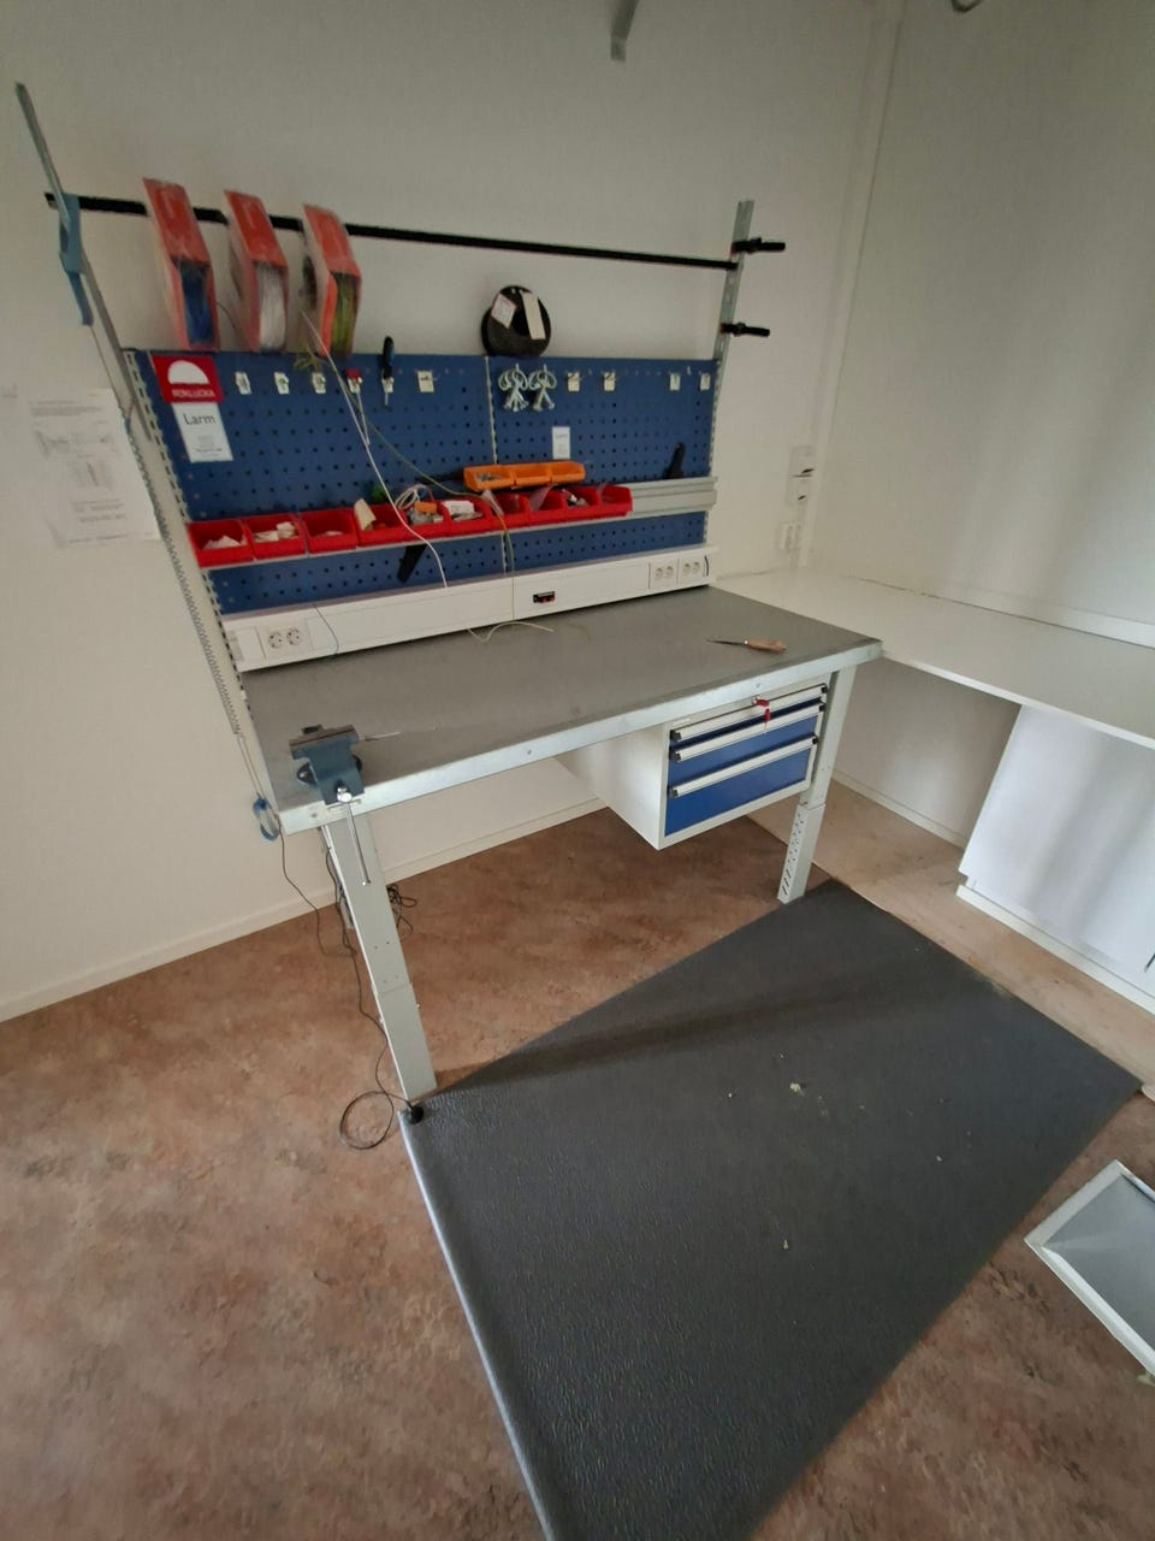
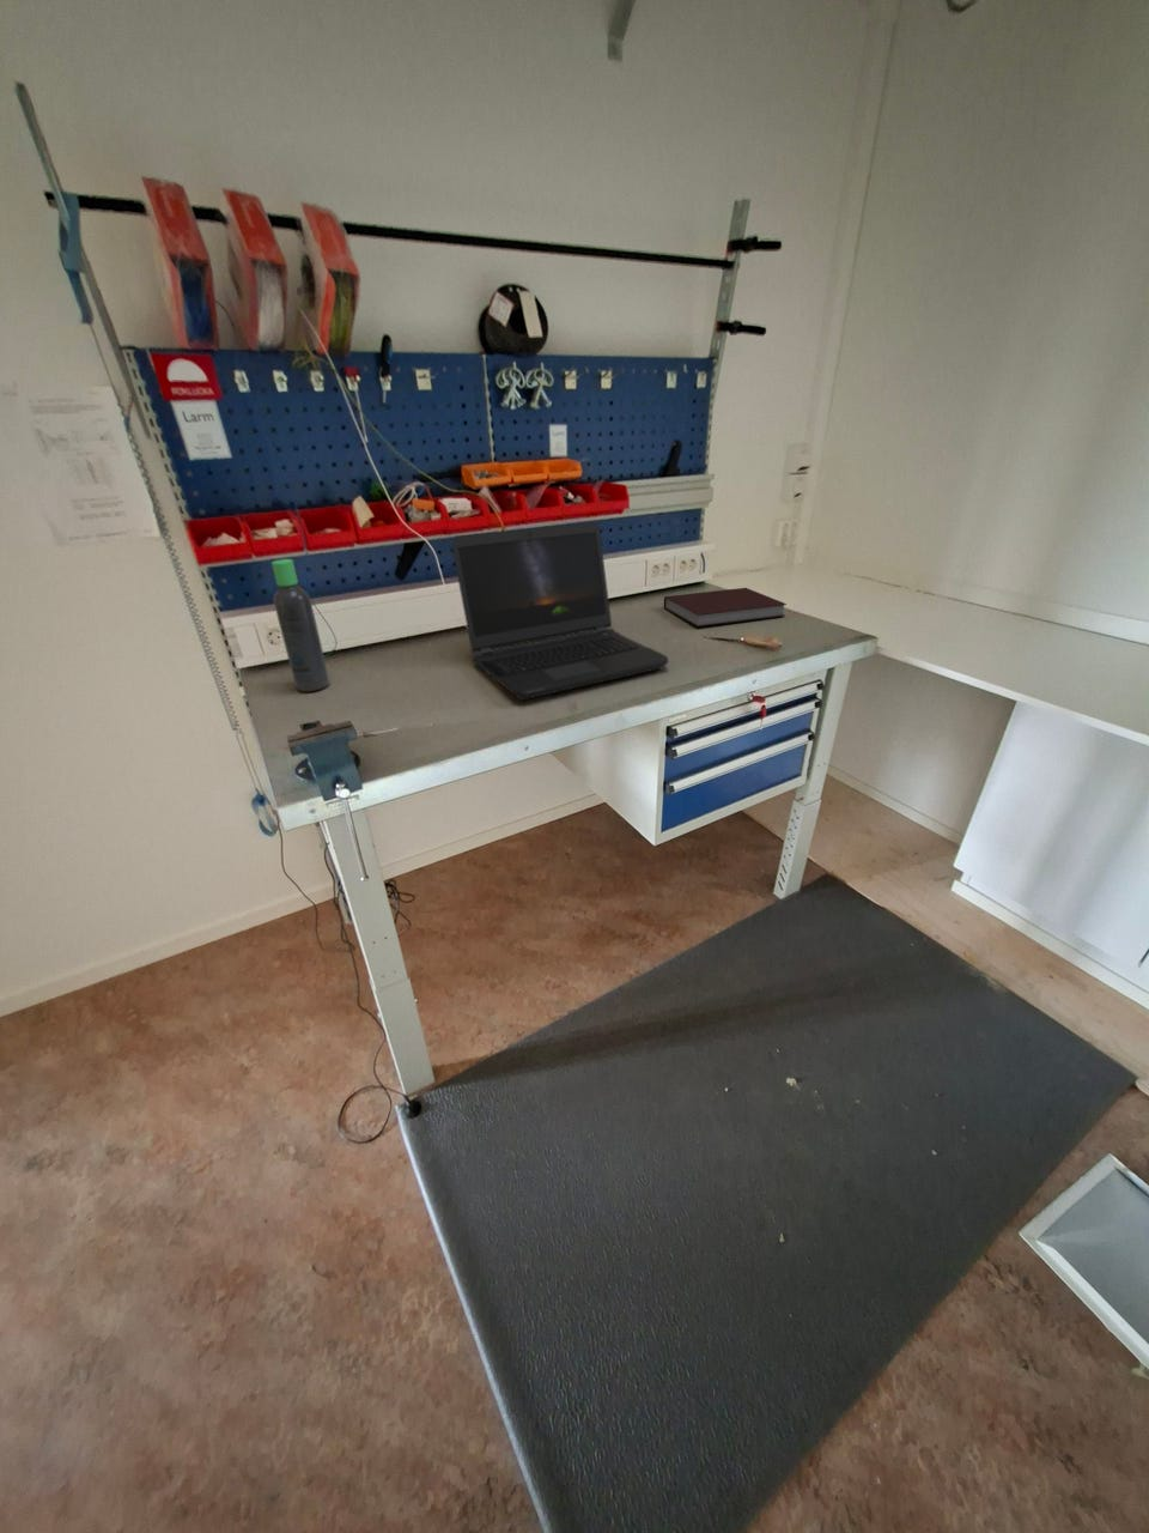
+ notebook [663,587,788,628]
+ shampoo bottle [270,558,331,692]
+ laptop computer [451,521,669,700]
